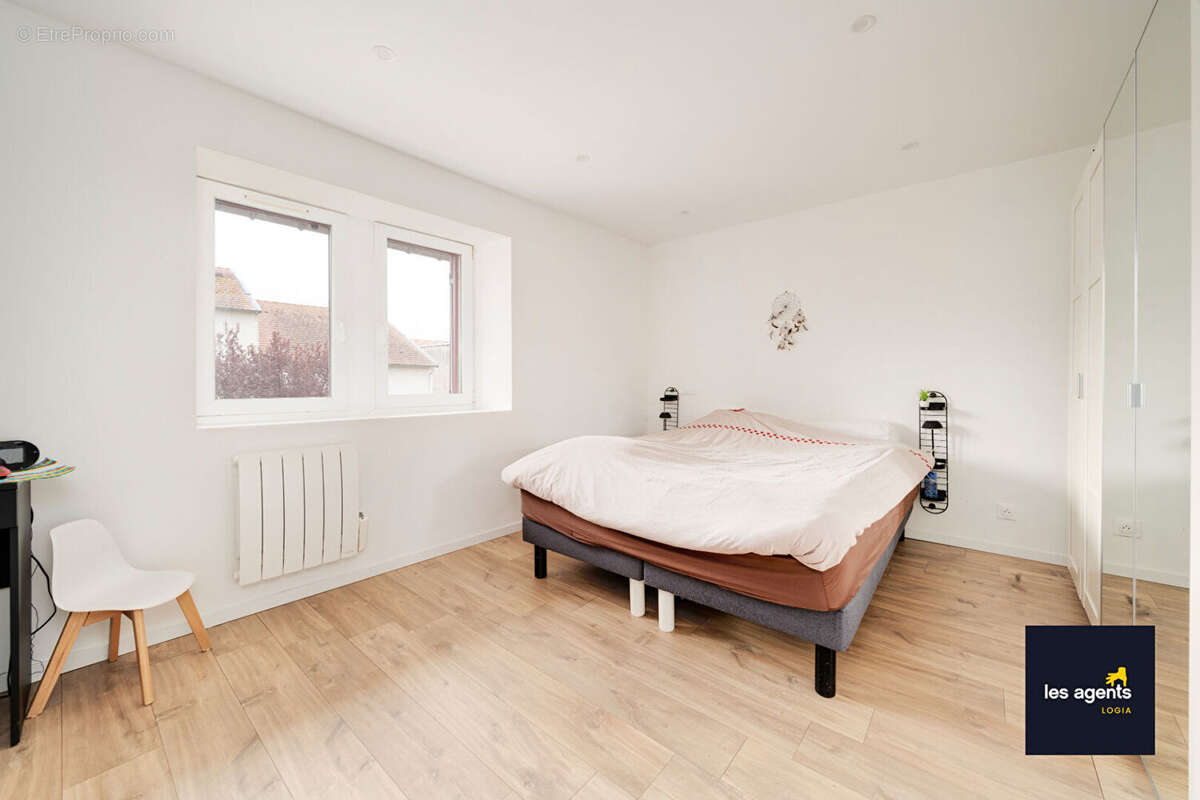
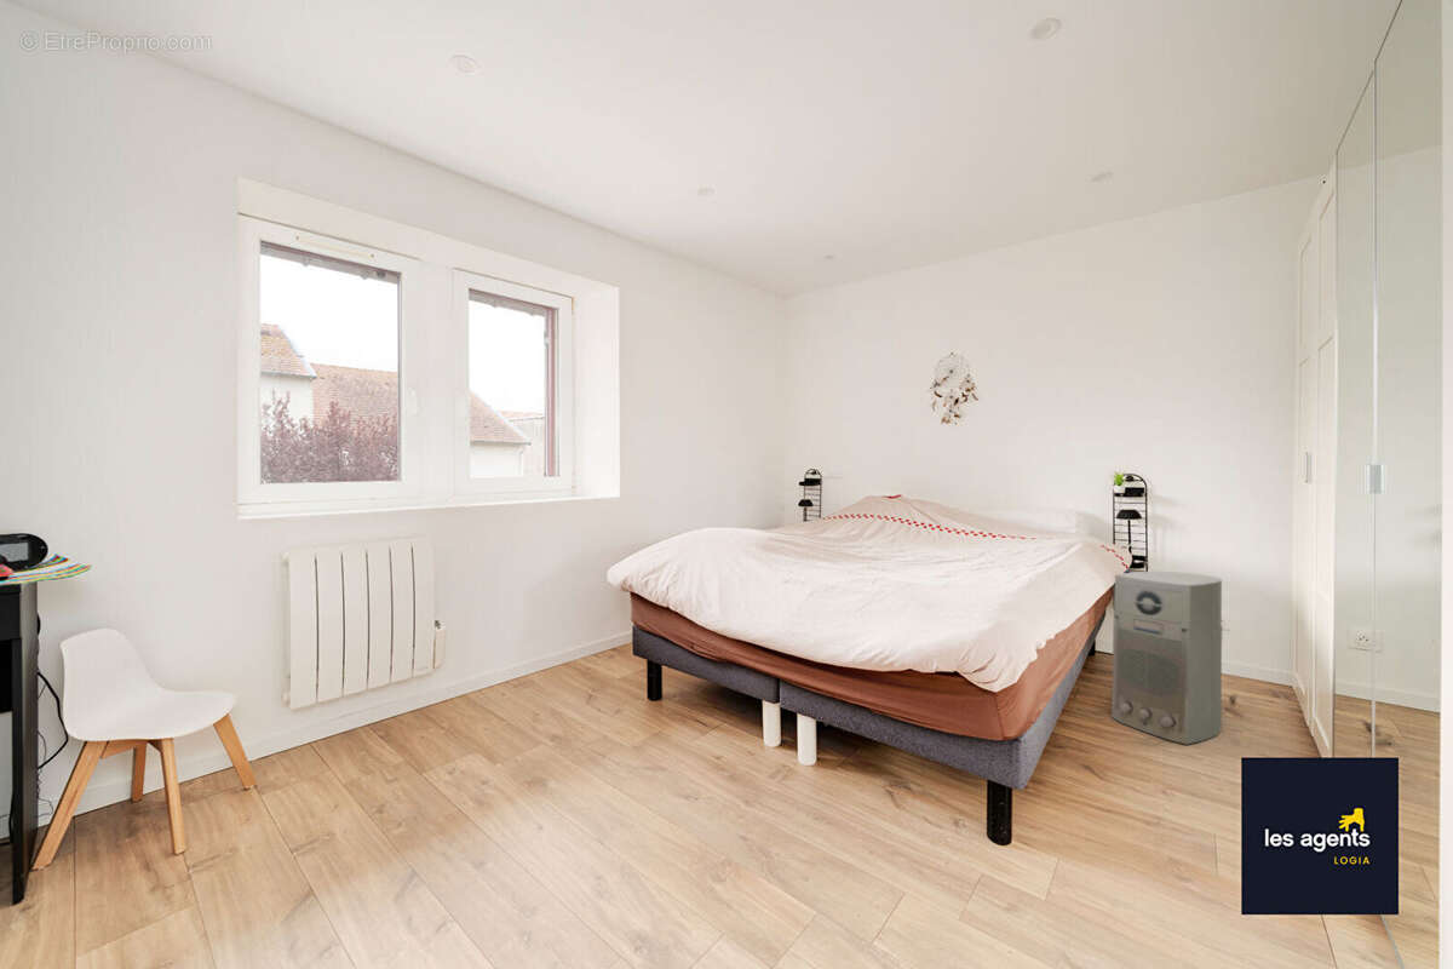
+ air purifier [1110,570,1224,746]
